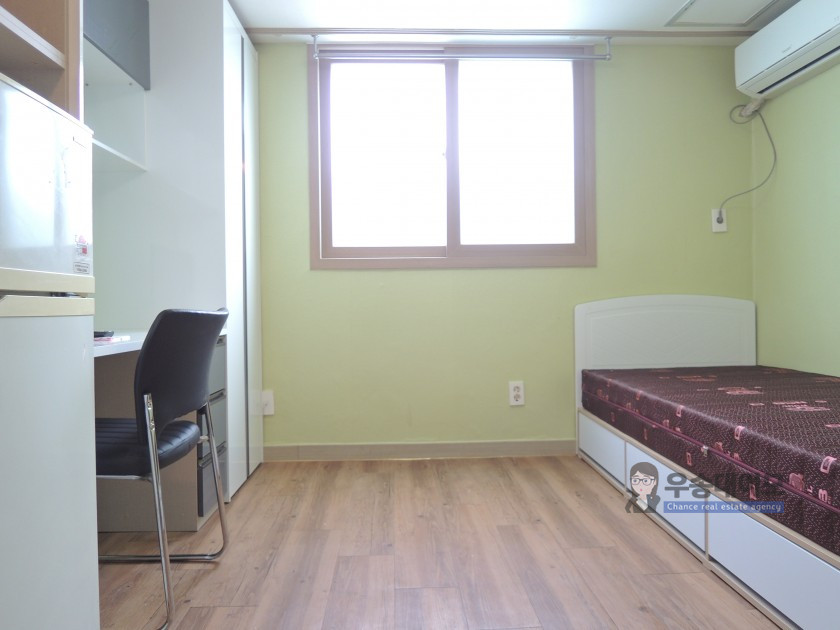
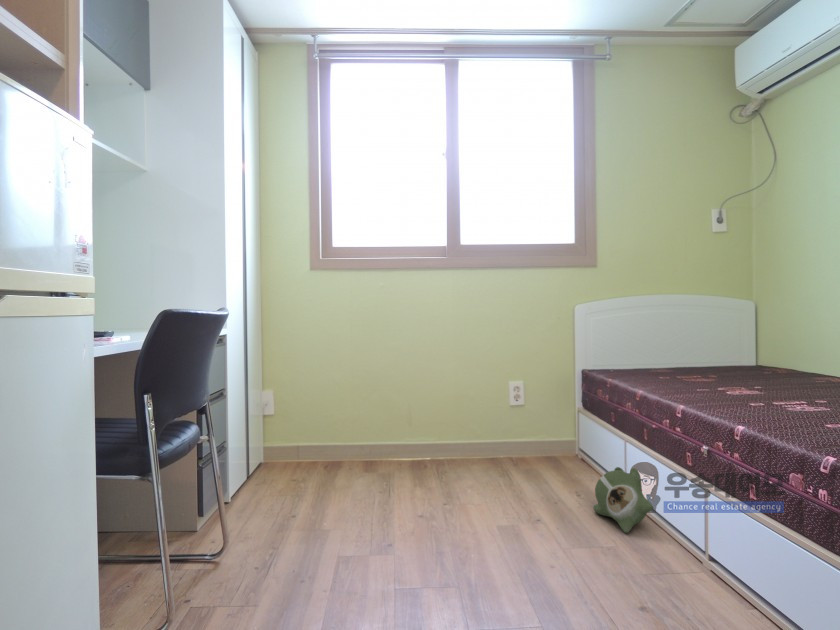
+ plush toy [592,466,654,534]
